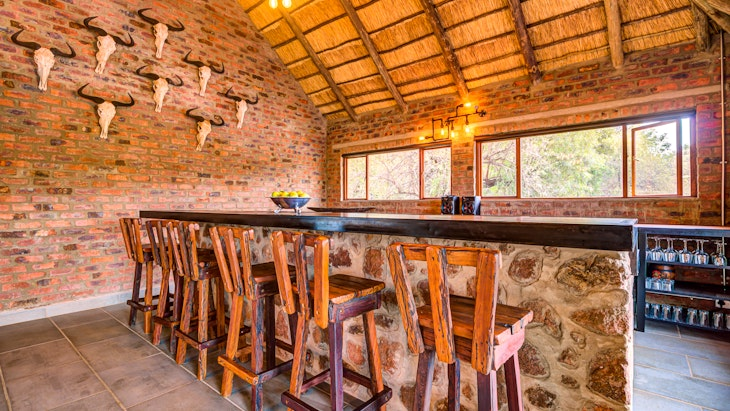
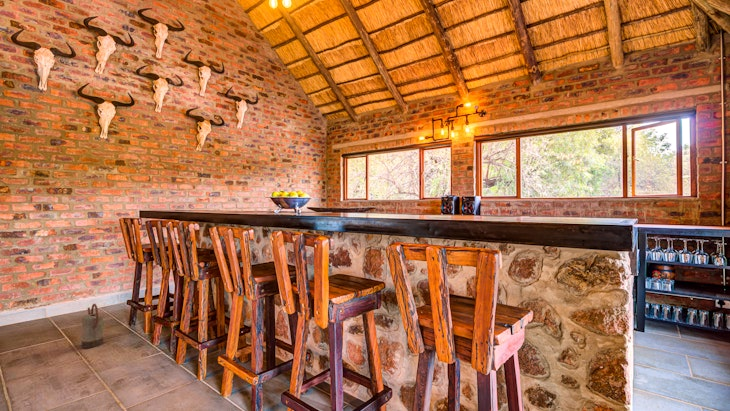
+ watering can [81,303,104,349]
